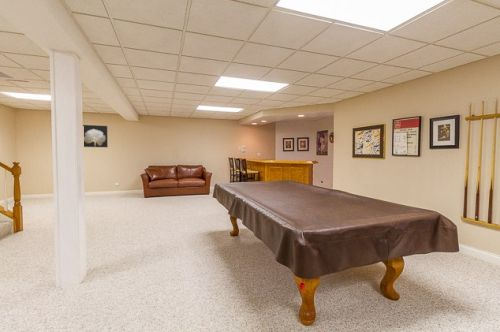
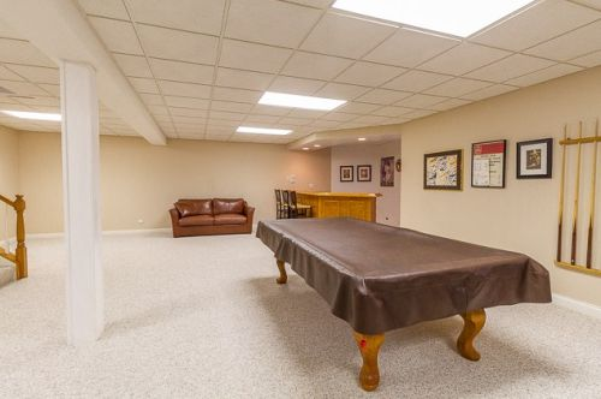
- wall art [82,124,109,148]
